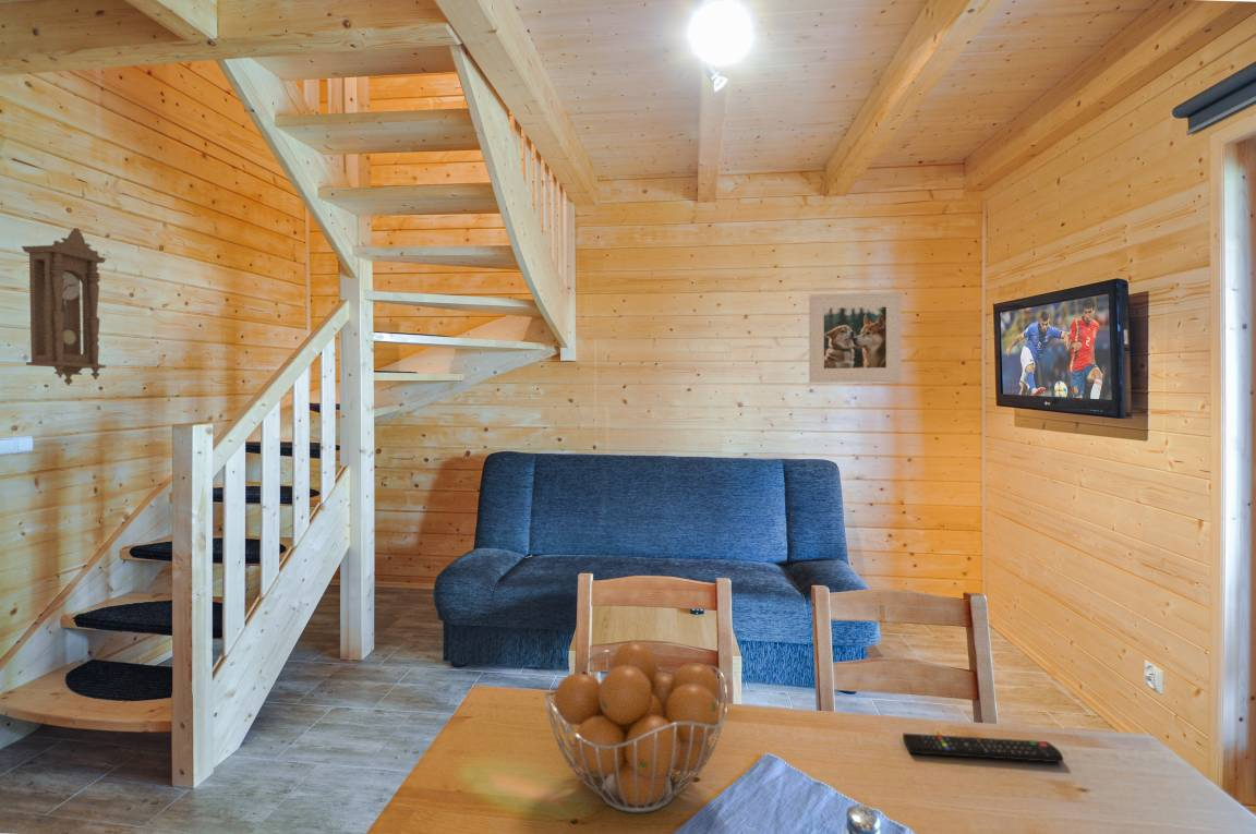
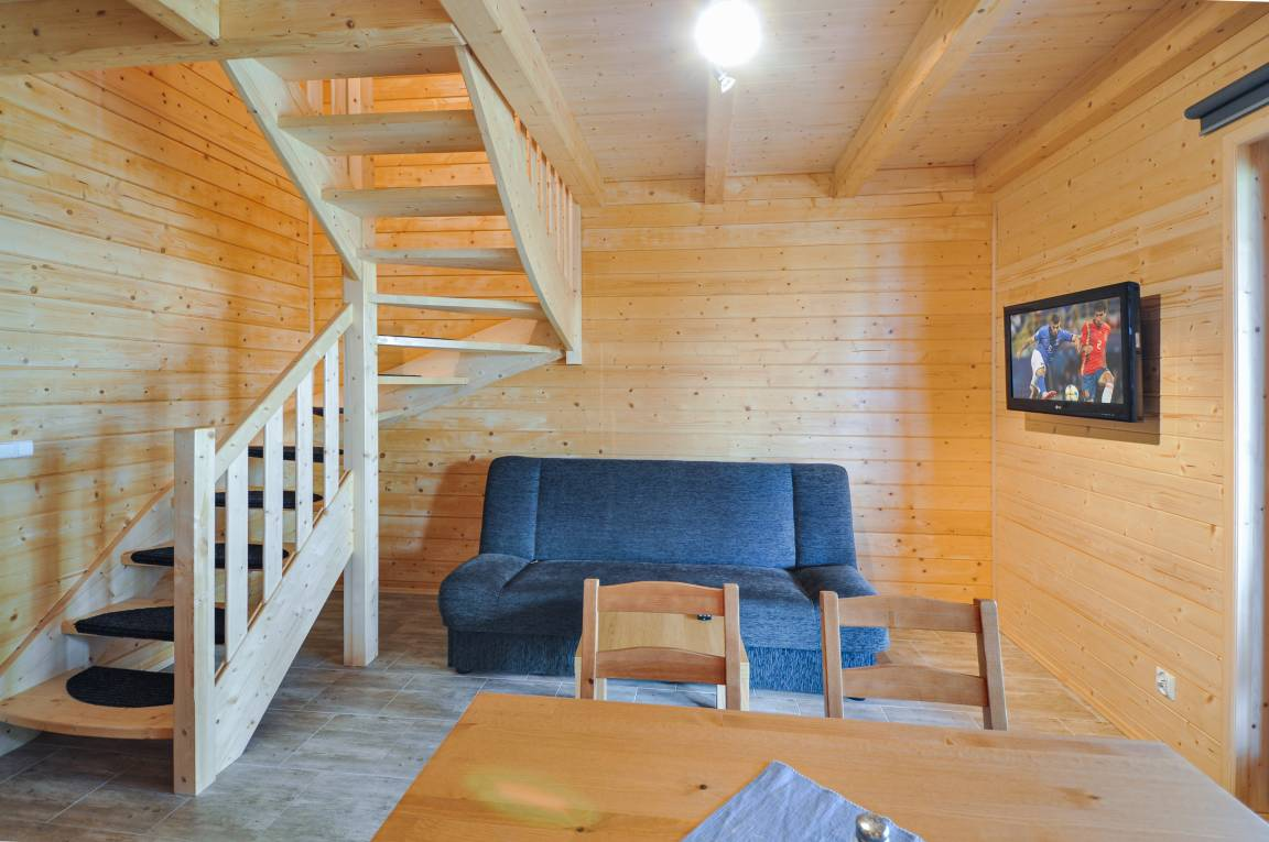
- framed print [808,291,902,384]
- fruit basket [543,640,729,813]
- pendulum clock [21,227,108,386]
- remote control [902,733,1064,763]
